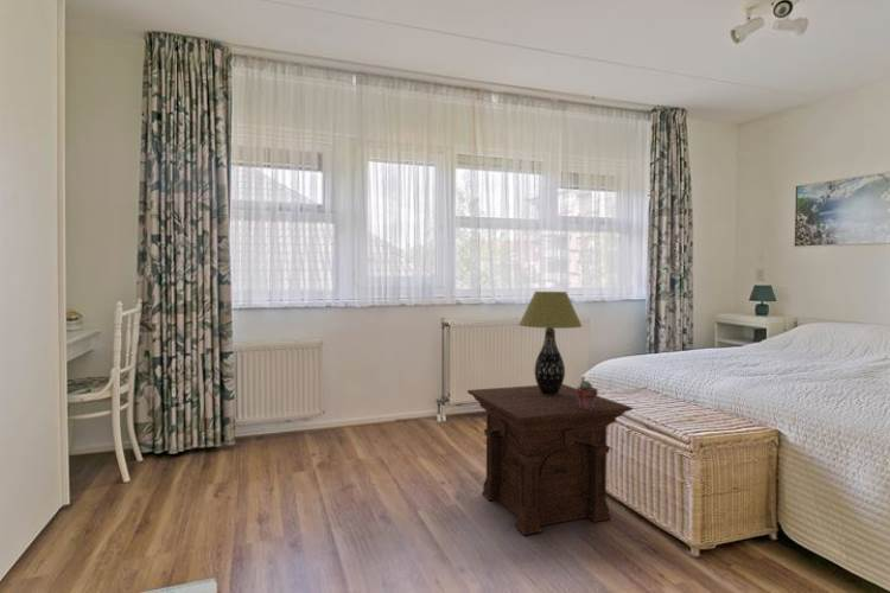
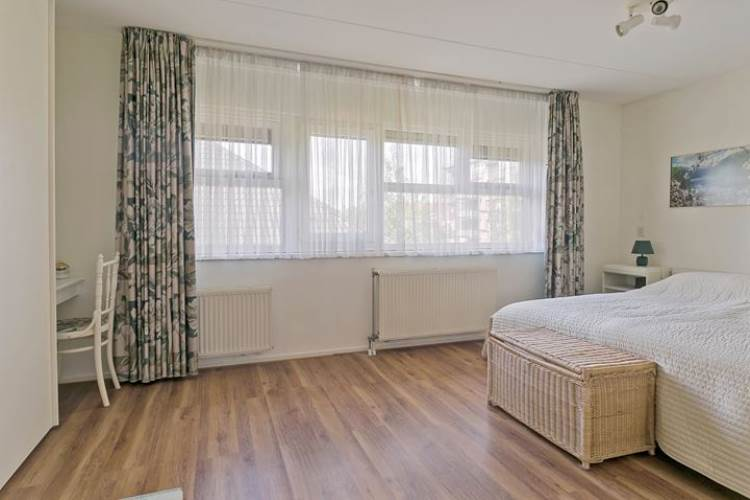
- table lamp [517,291,583,395]
- side table [466,383,634,536]
- potted succulent [576,380,599,410]
